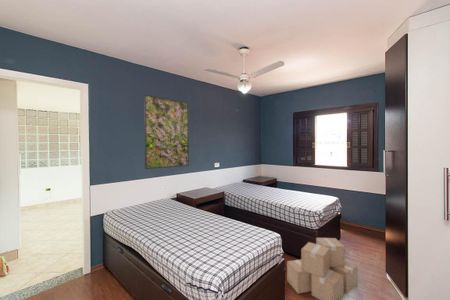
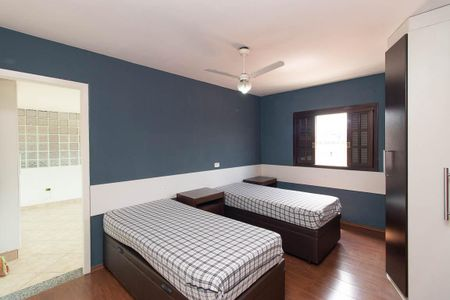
- cardboard box [286,237,358,300]
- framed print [143,94,190,170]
